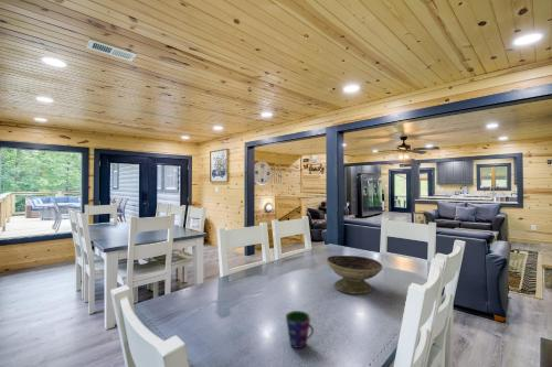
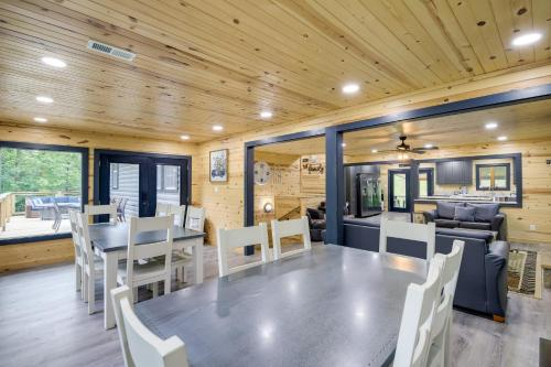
- cup [285,310,315,349]
- decorative bowl [326,255,383,295]
